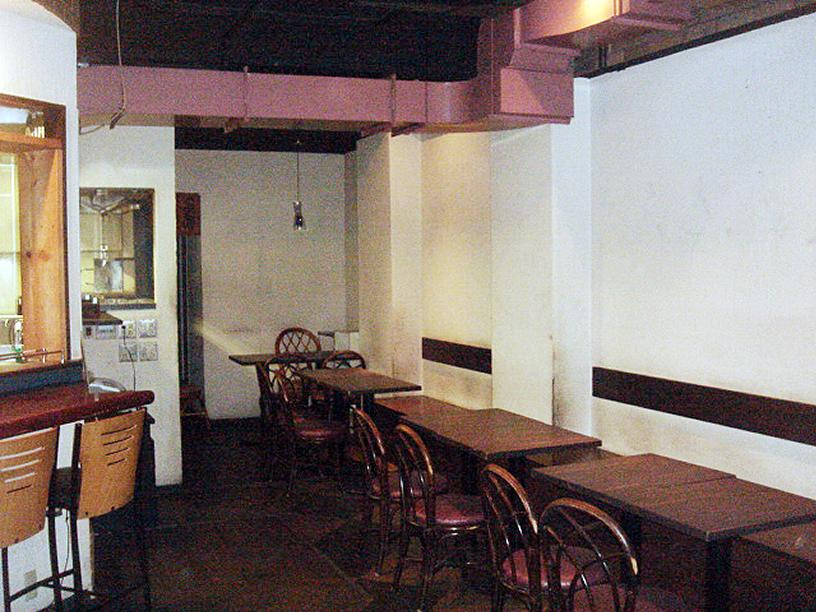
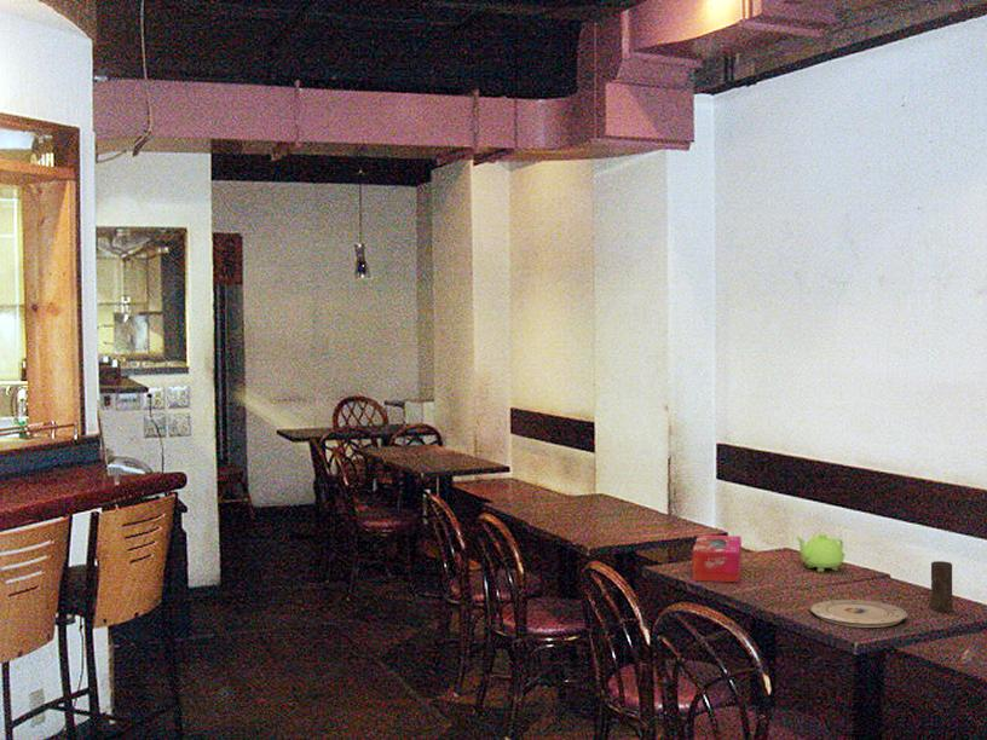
+ candle [930,560,953,614]
+ teakettle [795,532,847,573]
+ tissue box [692,533,743,584]
+ plate [809,599,908,629]
